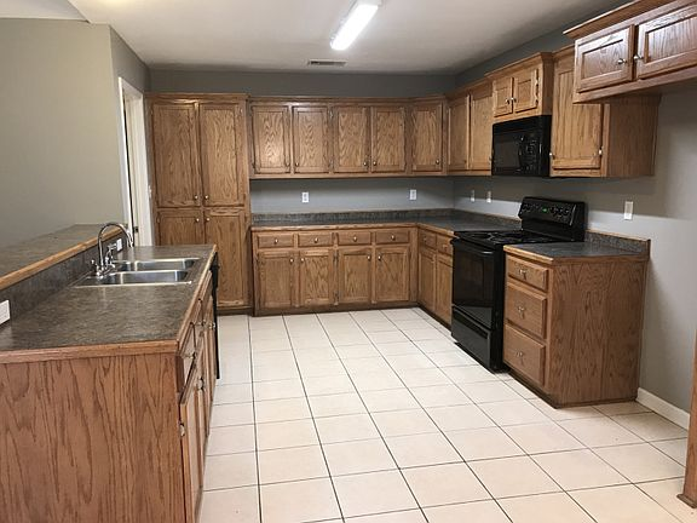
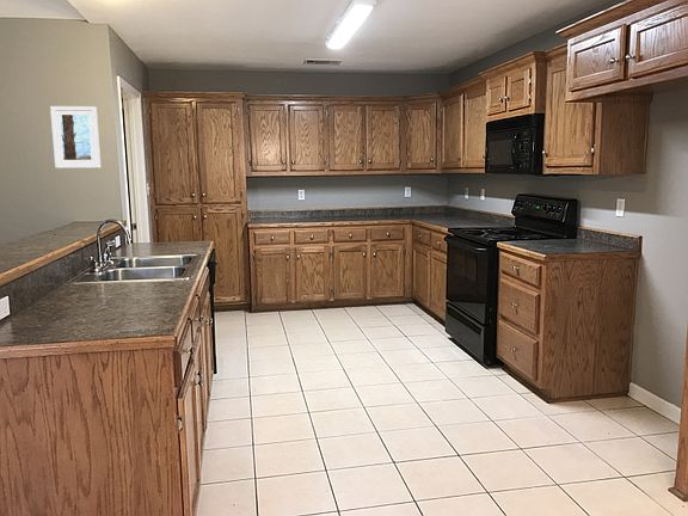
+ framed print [49,105,102,170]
